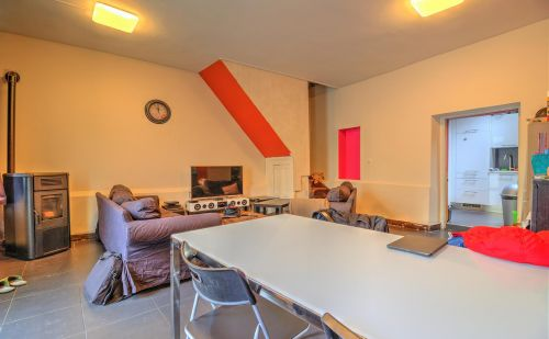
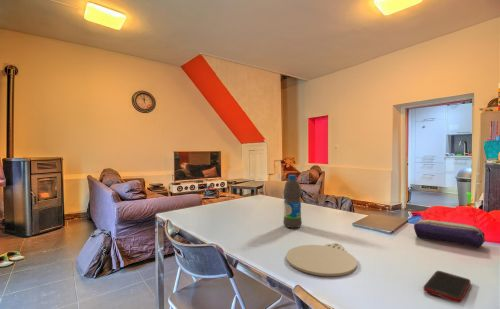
+ pencil case [413,219,486,249]
+ plate [285,242,358,277]
+ cell phone [422,270,471,304]
+ water bottle [282,174,303,229]
